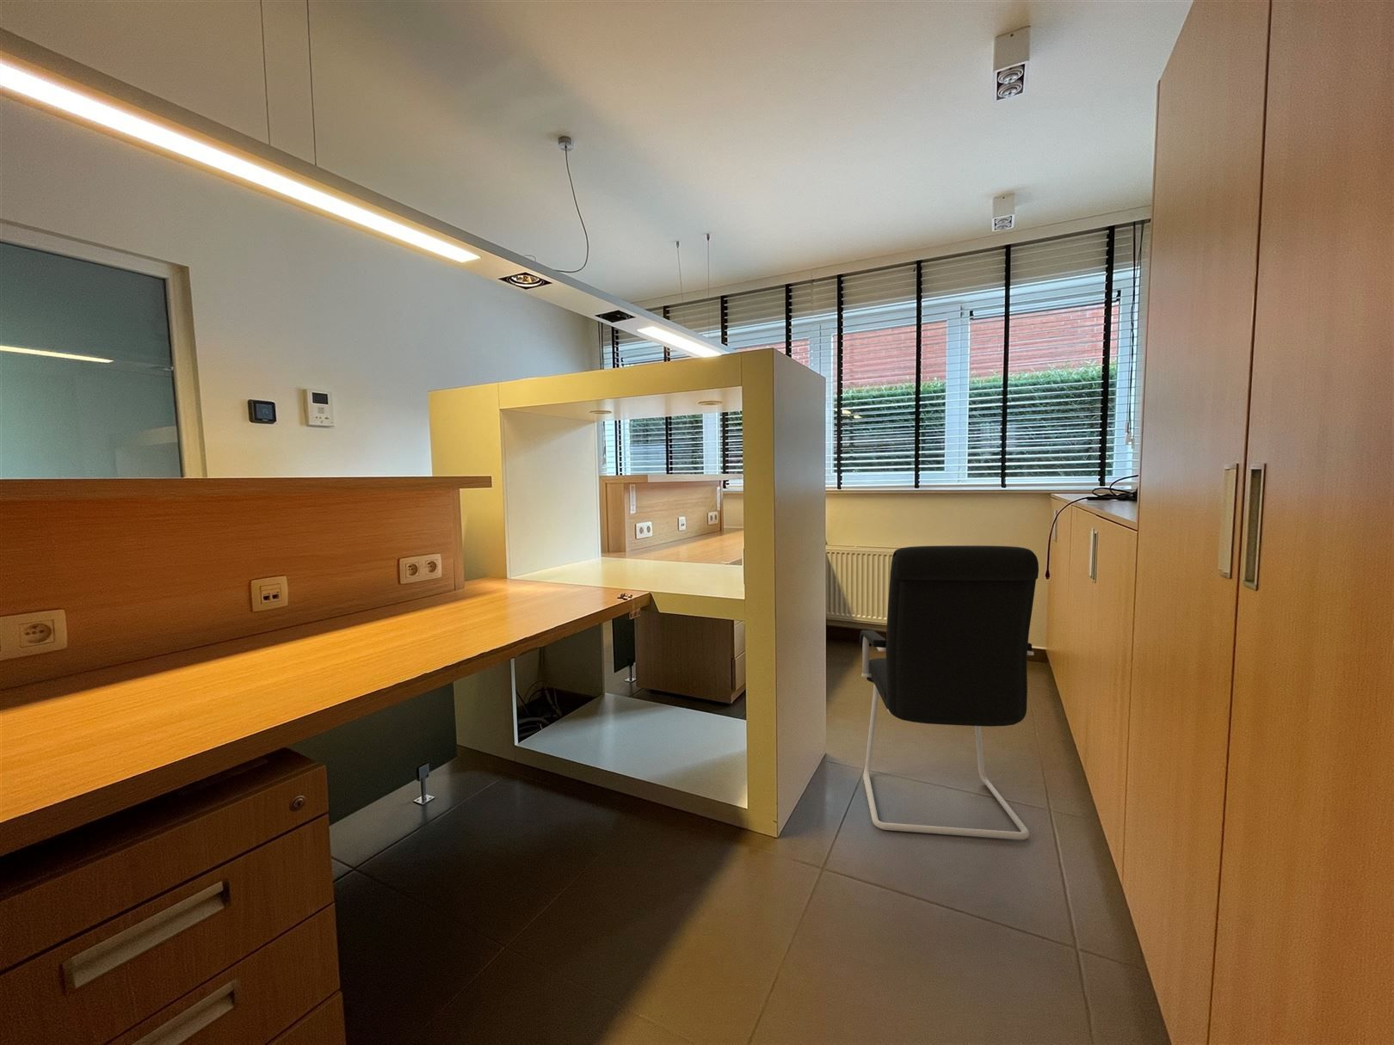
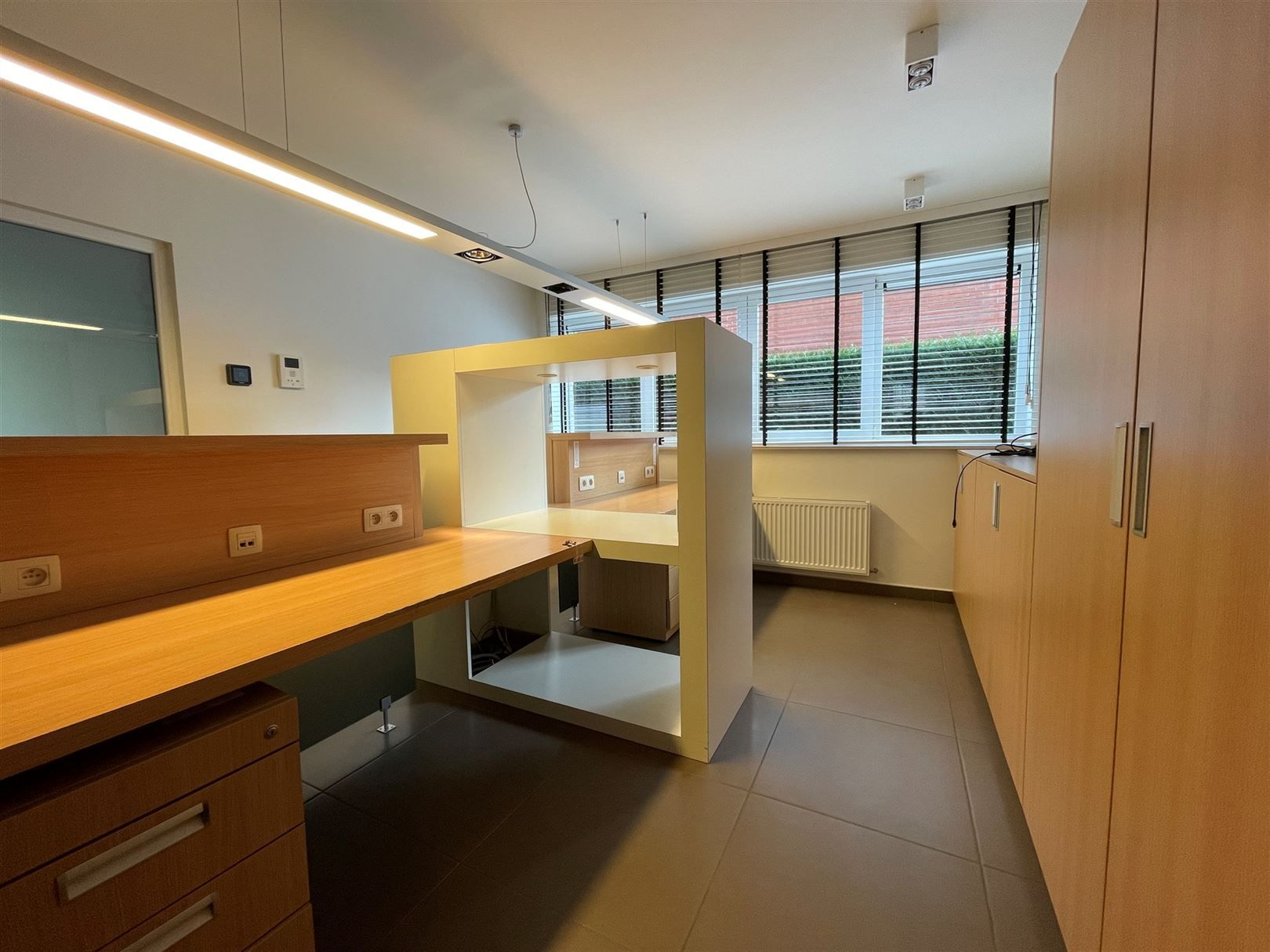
- office chair [858,544,1039,841]
